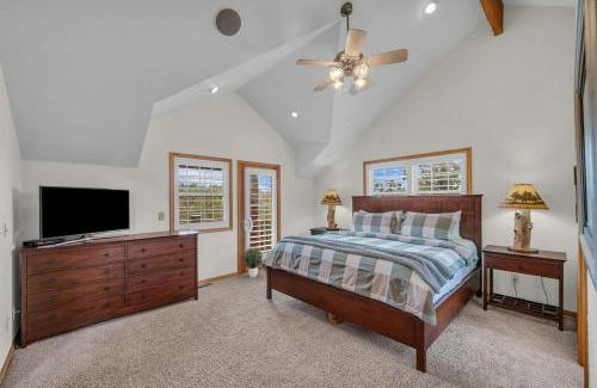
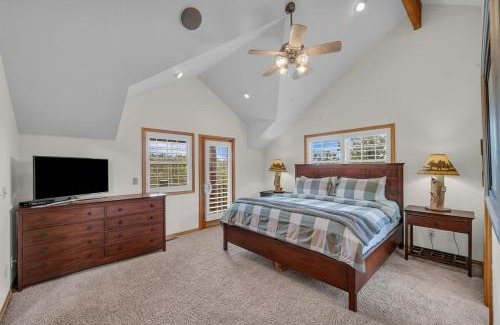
- potted plant [241,246,265,278]
